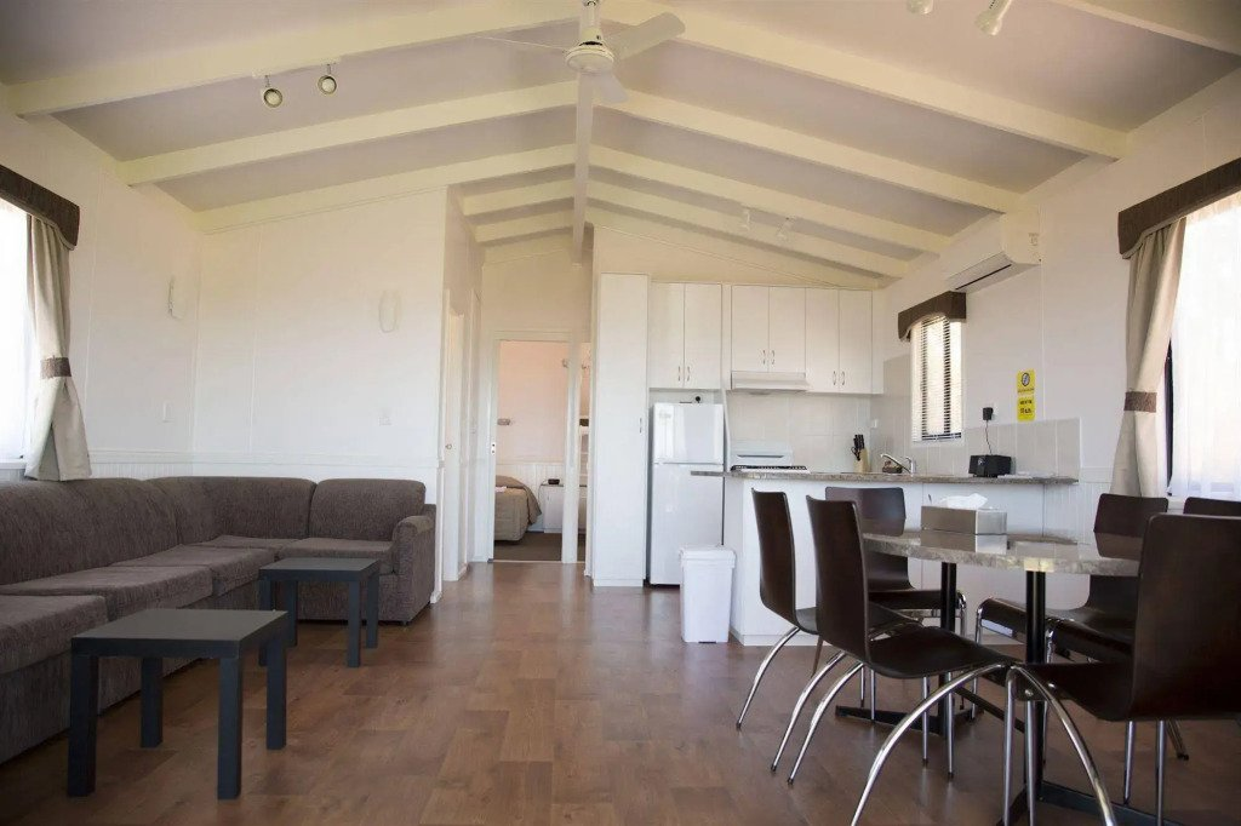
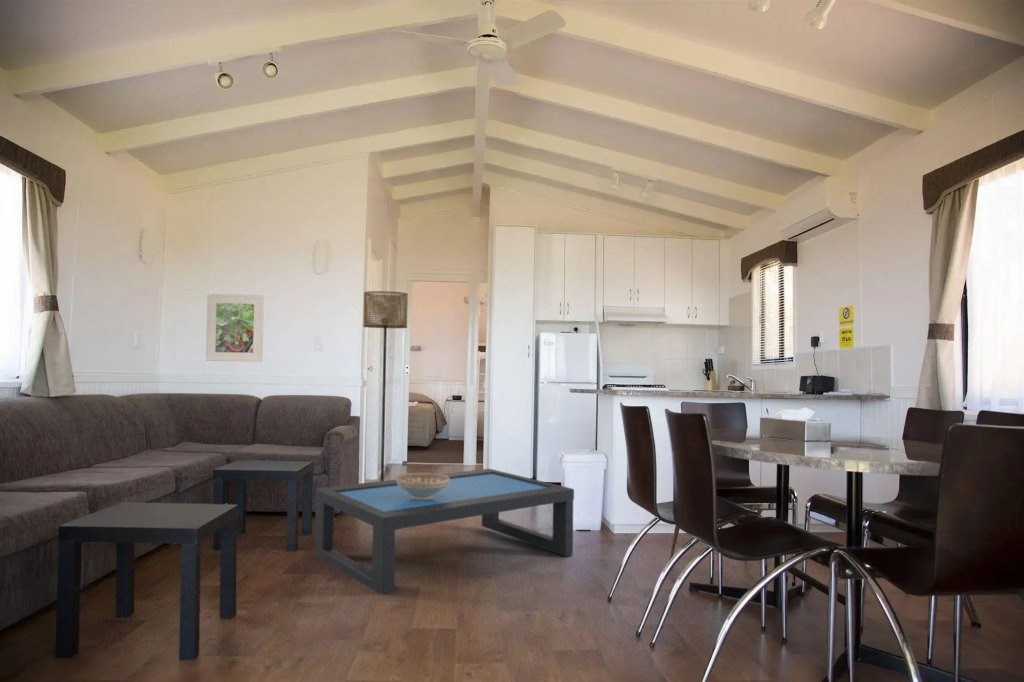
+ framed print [205,293,265,363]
+ coffee table [313,468,575,596]
+ floor lamp [362,290,409,481]
+ decorative bowl [395,472,449,500]
